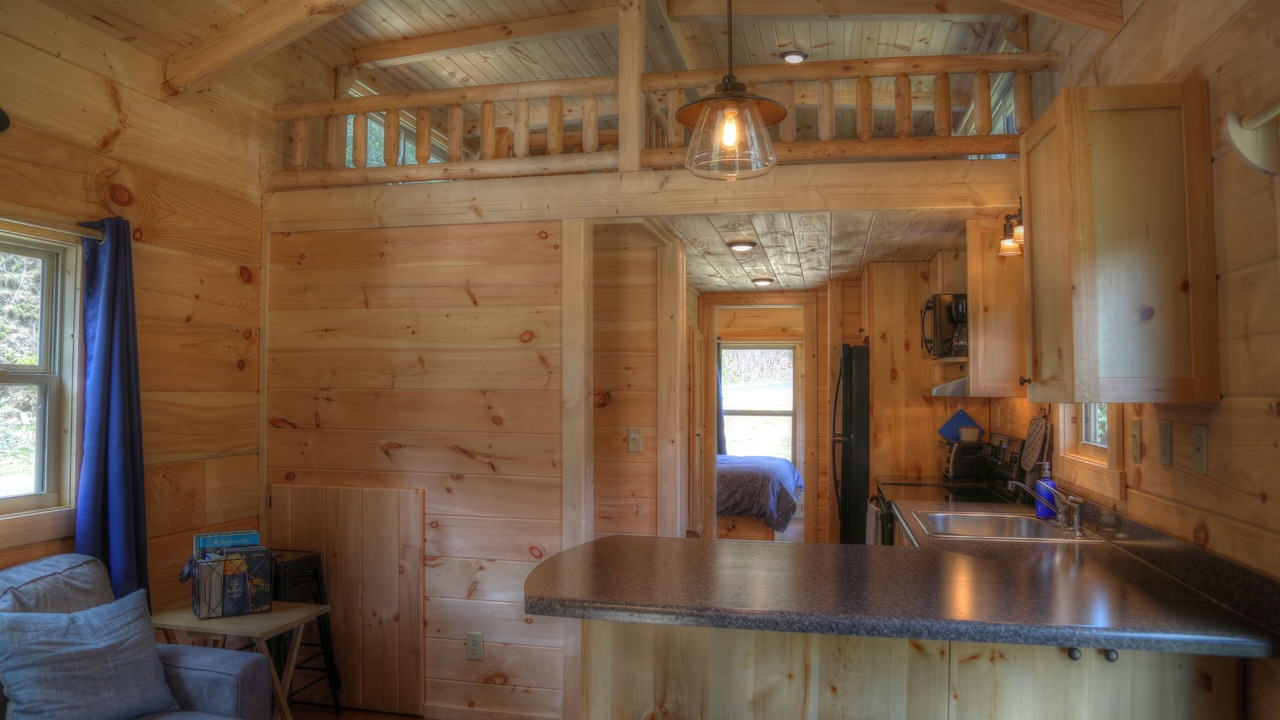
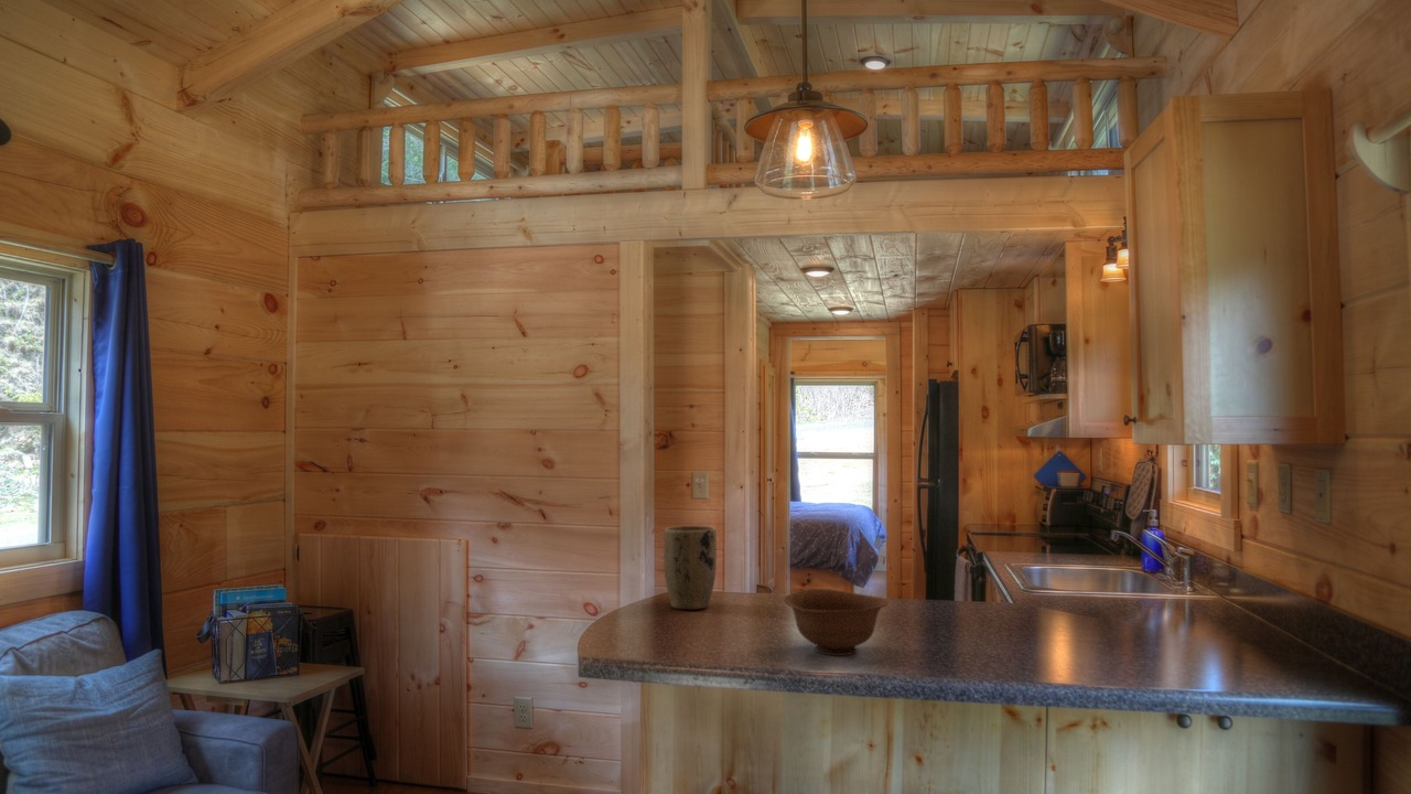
+ plant pot [663,525,718,611]
+ bowl [783,588,888,657]
